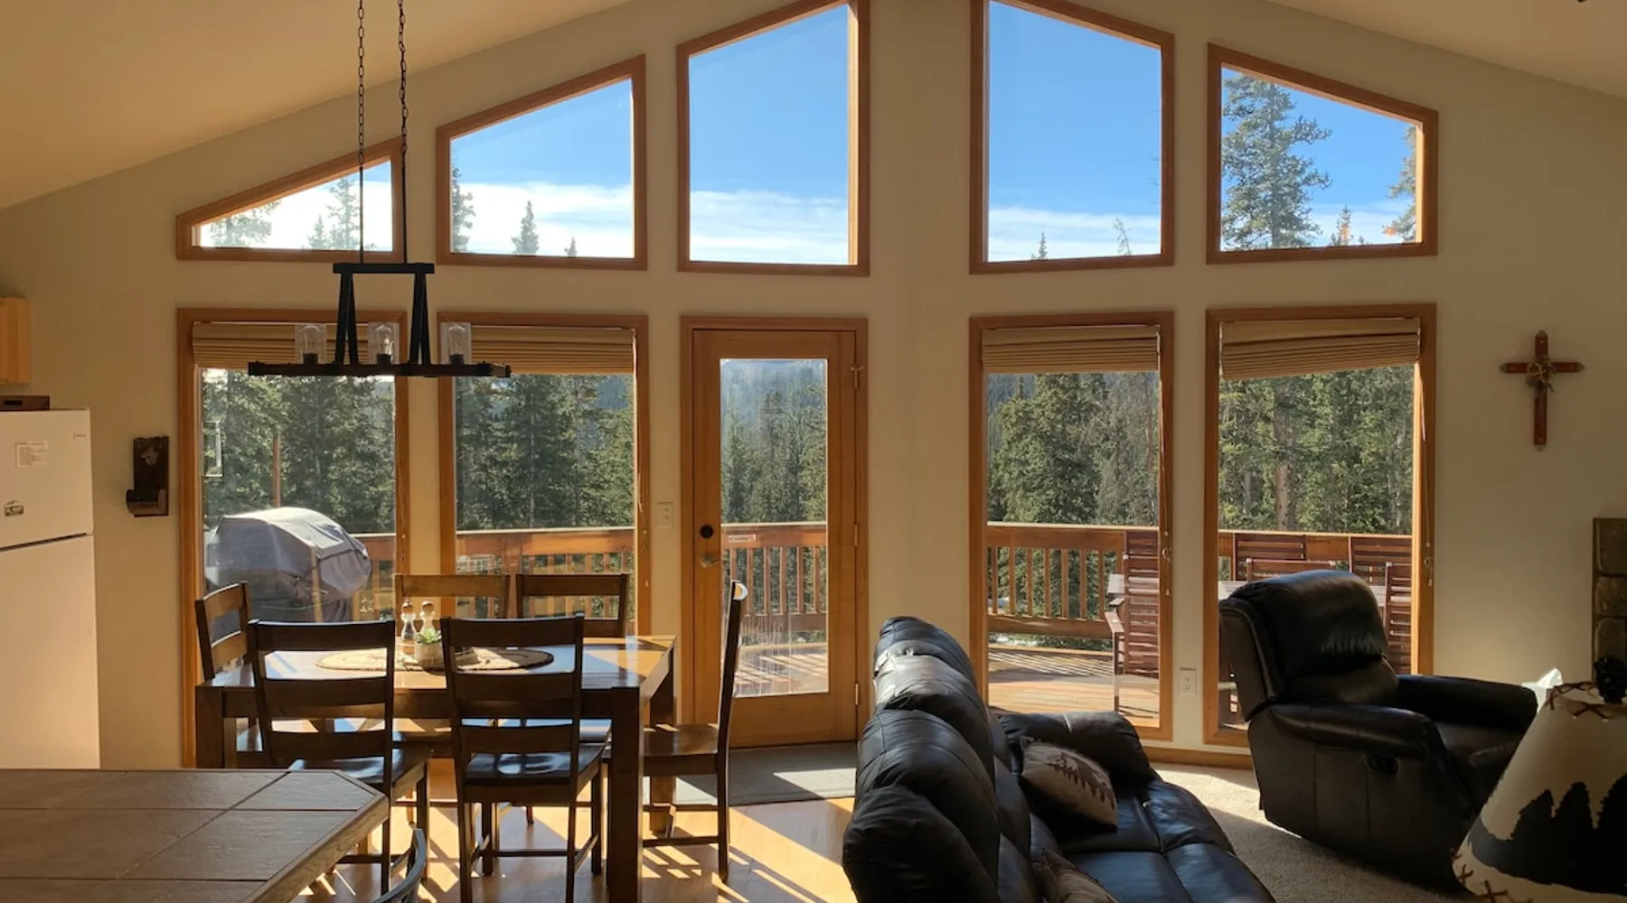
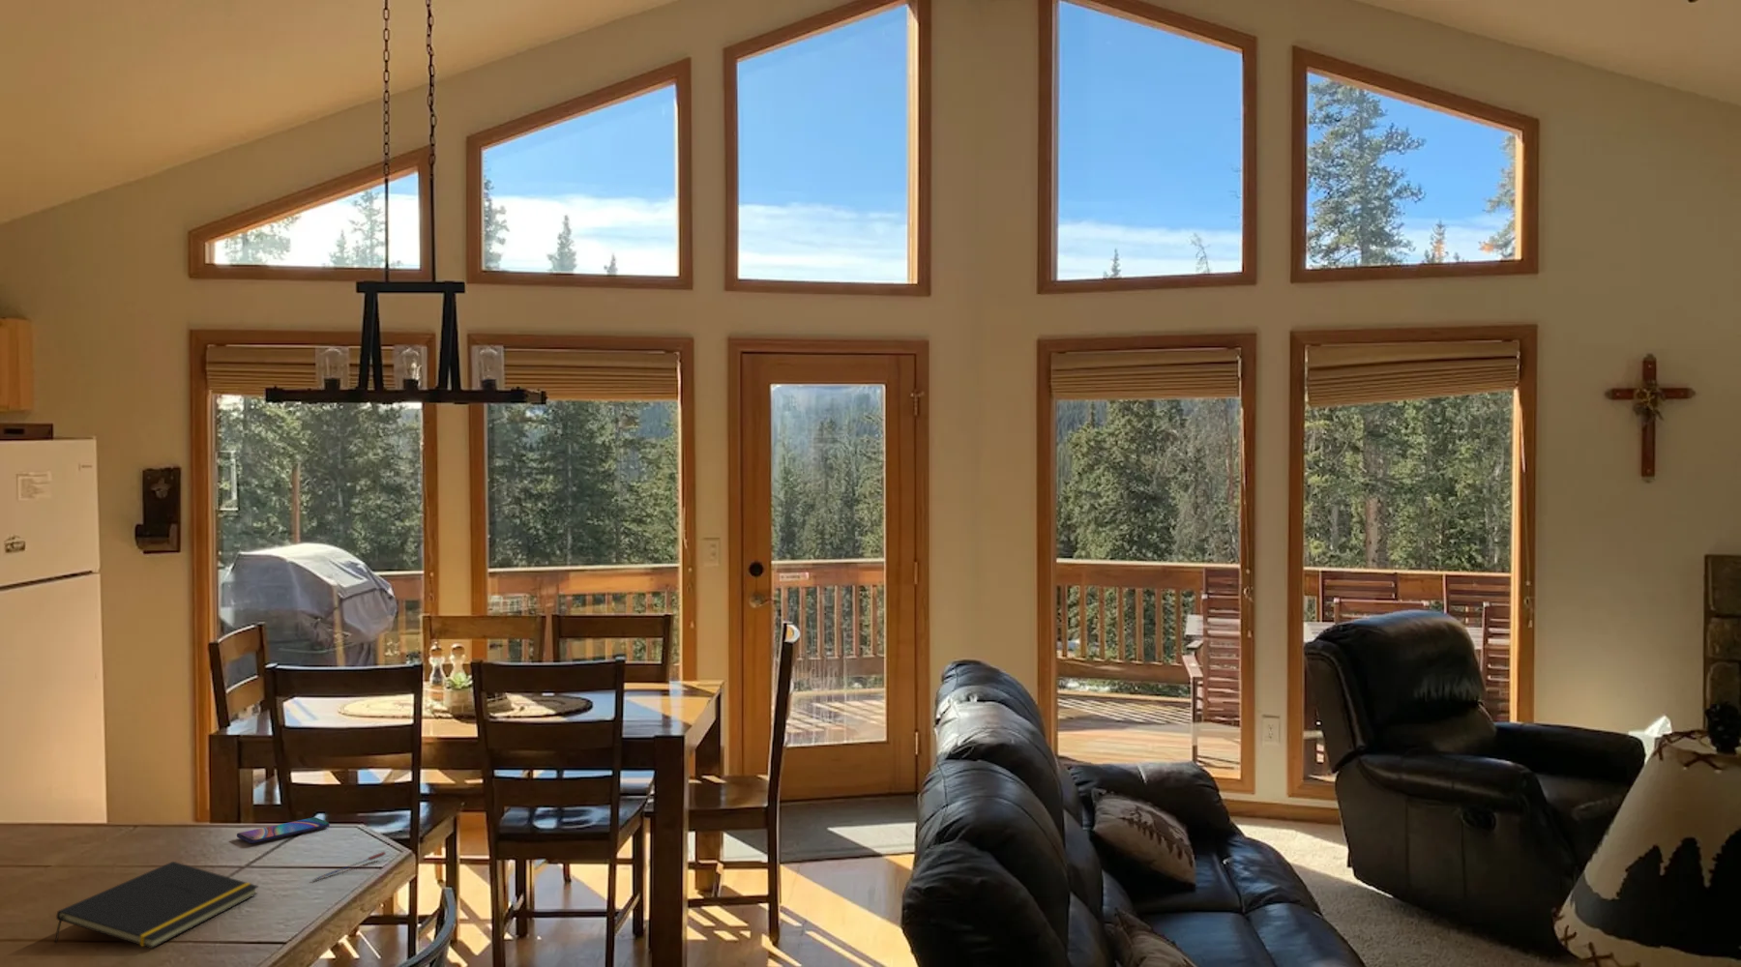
+ notepad [54,861,260,949]
+ smartphone [236,816,331,844]
+ pen [312,851,387,881]
